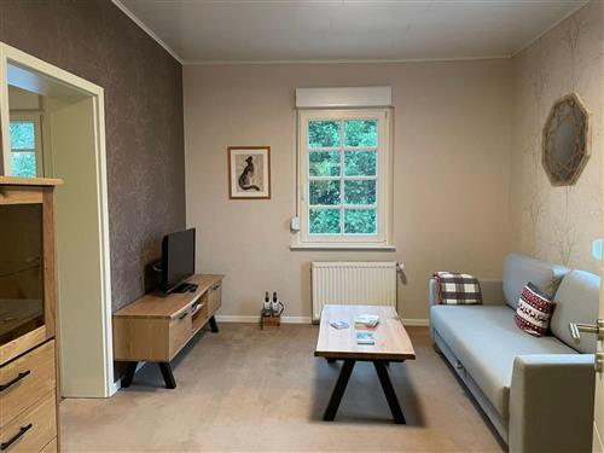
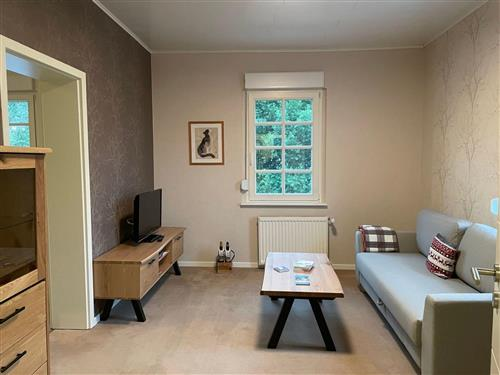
- home mirror [540,91,593,188]
